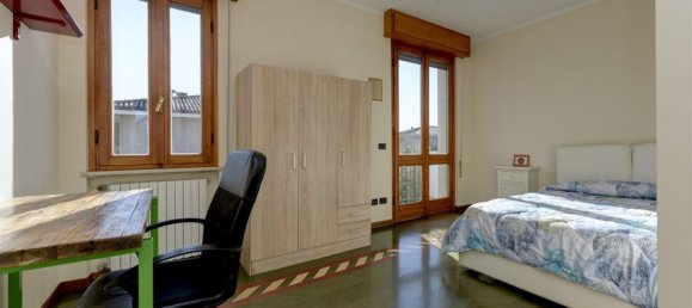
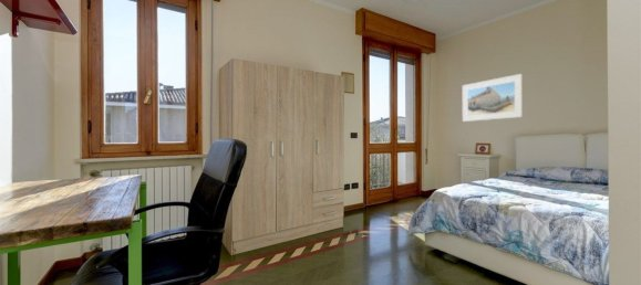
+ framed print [462,73,524,123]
